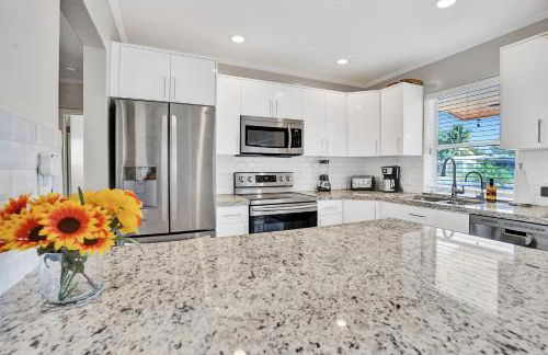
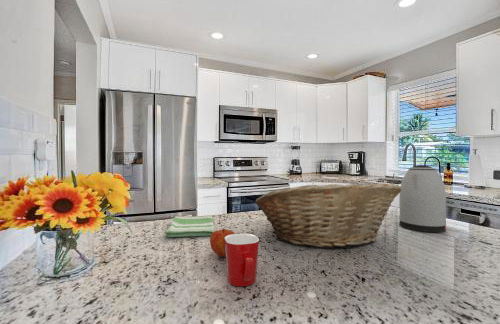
+ kettle [398,164,447,233]
+ apple [209,228,236,258]
+ mug [225,233,260,287]
+ fruit basket [254,182,402,249]
+ dish towel [163,215,215,238]
